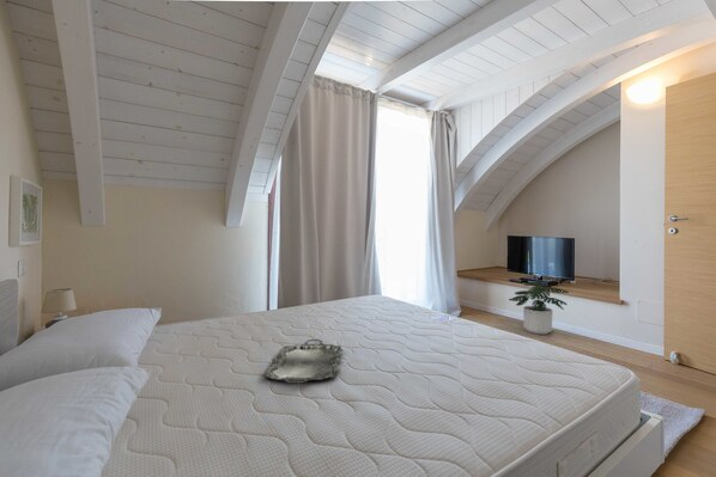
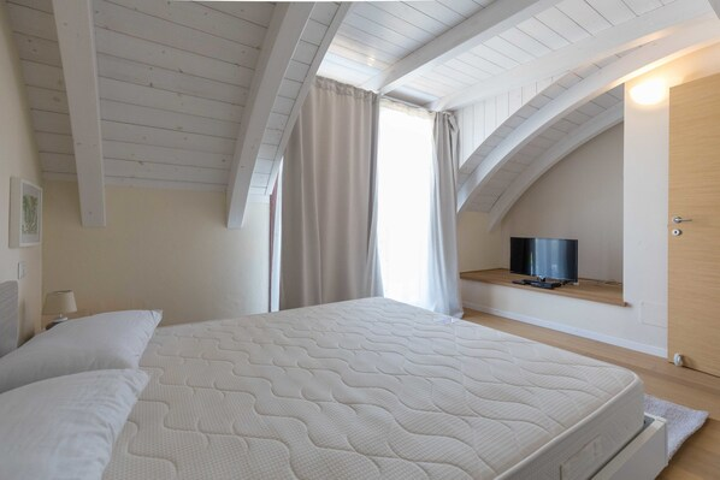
- potted plant [508,281,570,335]
- serving tray [262,338,345,385]
